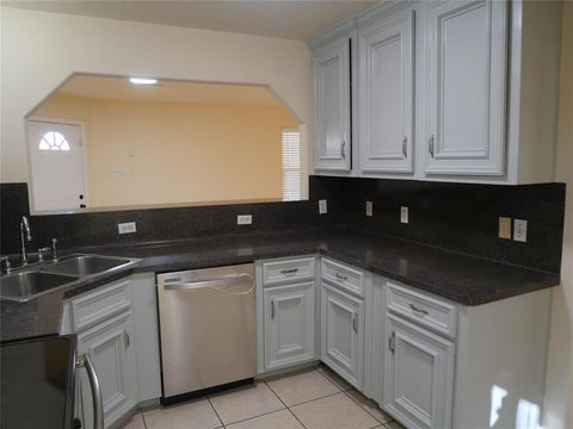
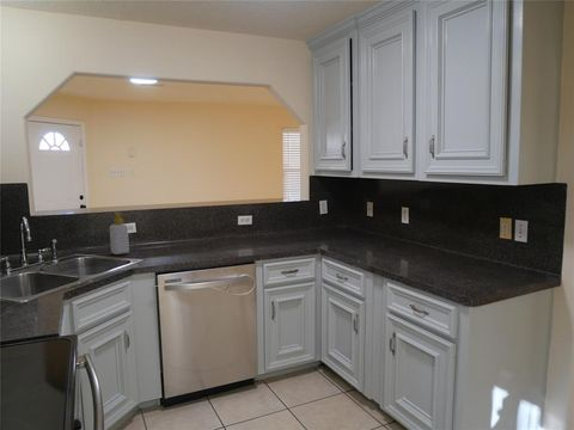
+ soap bottle [109,211,130,256]
